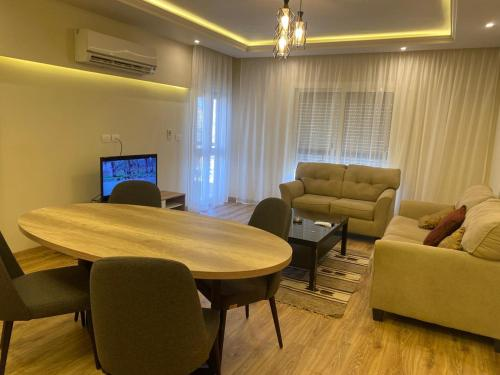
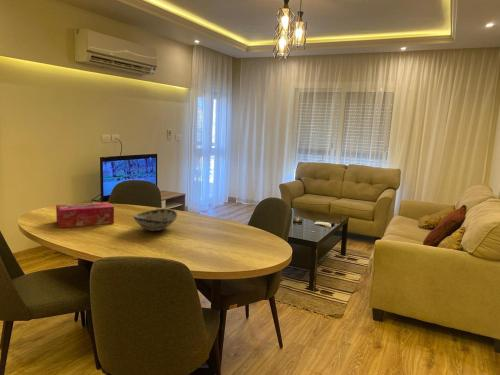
+ decorative bowl [132,208,179,232]
+ tissue box [55,201,115,229]
